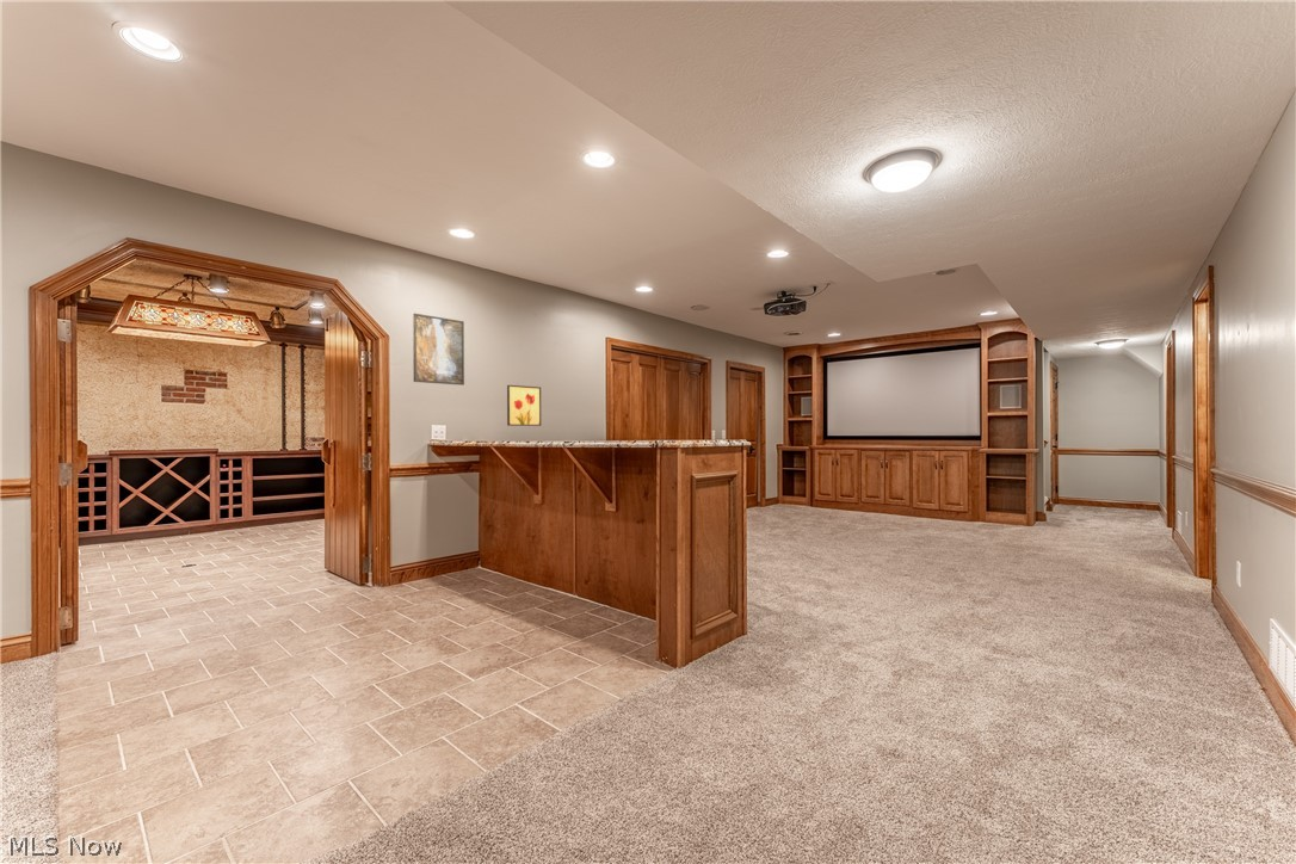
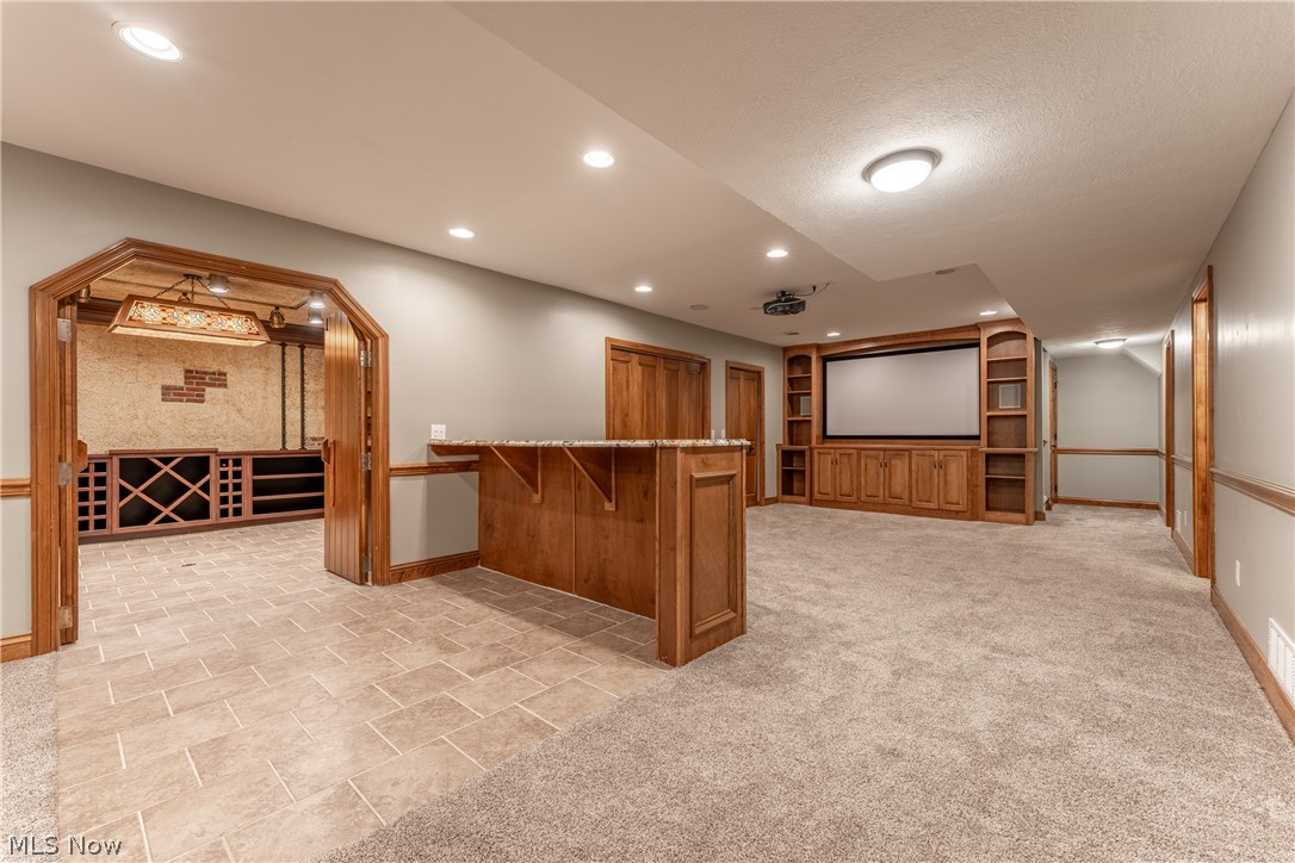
- wall art [506,384,542,427]
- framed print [412,313,465,387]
